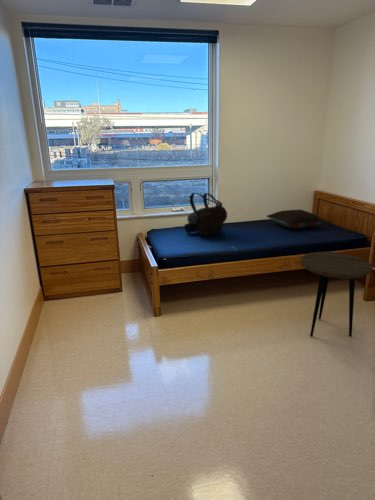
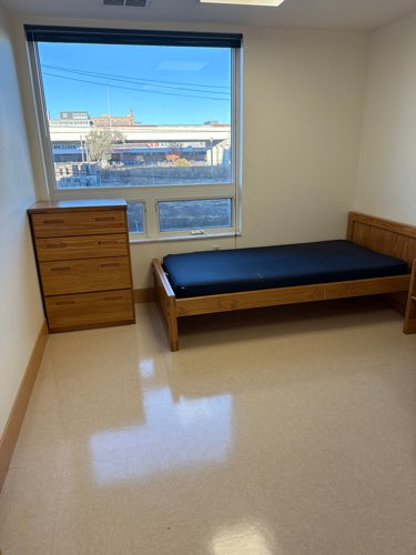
- backpack [184,192,228,237]
- side table [299,251,373,338]
- pillow [266,209,326,229]
